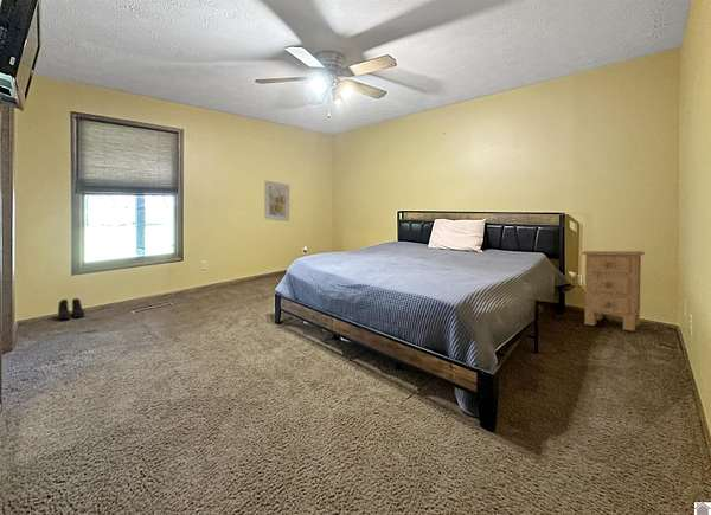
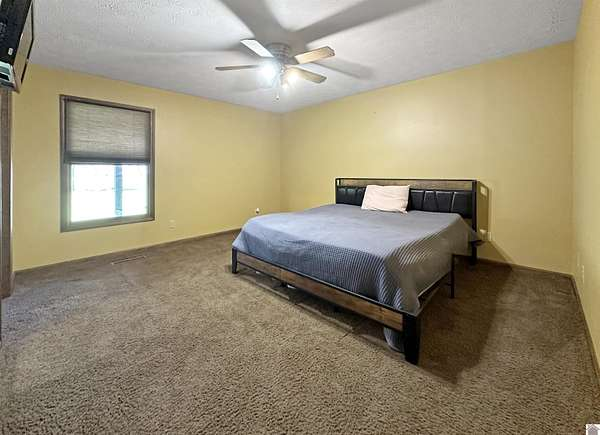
- nightstand [582,250,646,331]
- boots [57,297,85,320]
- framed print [263,180,290,223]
